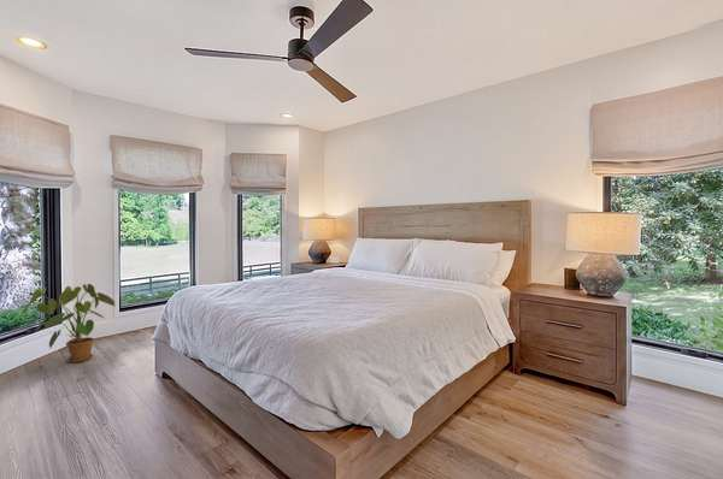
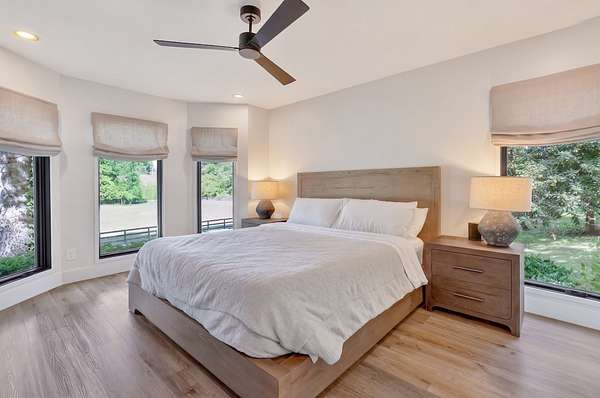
- house plant [22,283,117,363]
